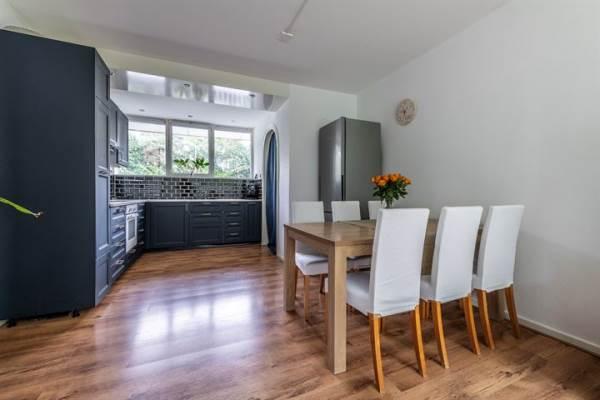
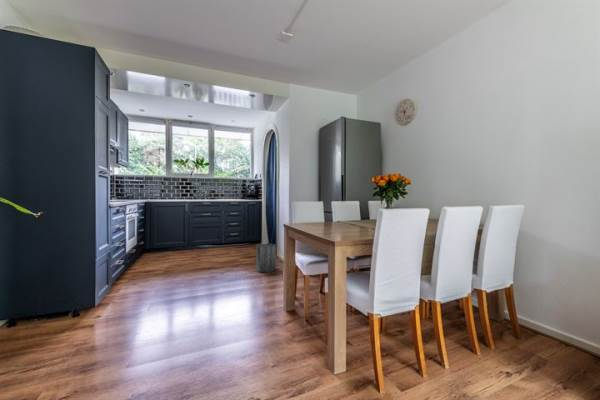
+ trash can [255,243,277,273]
